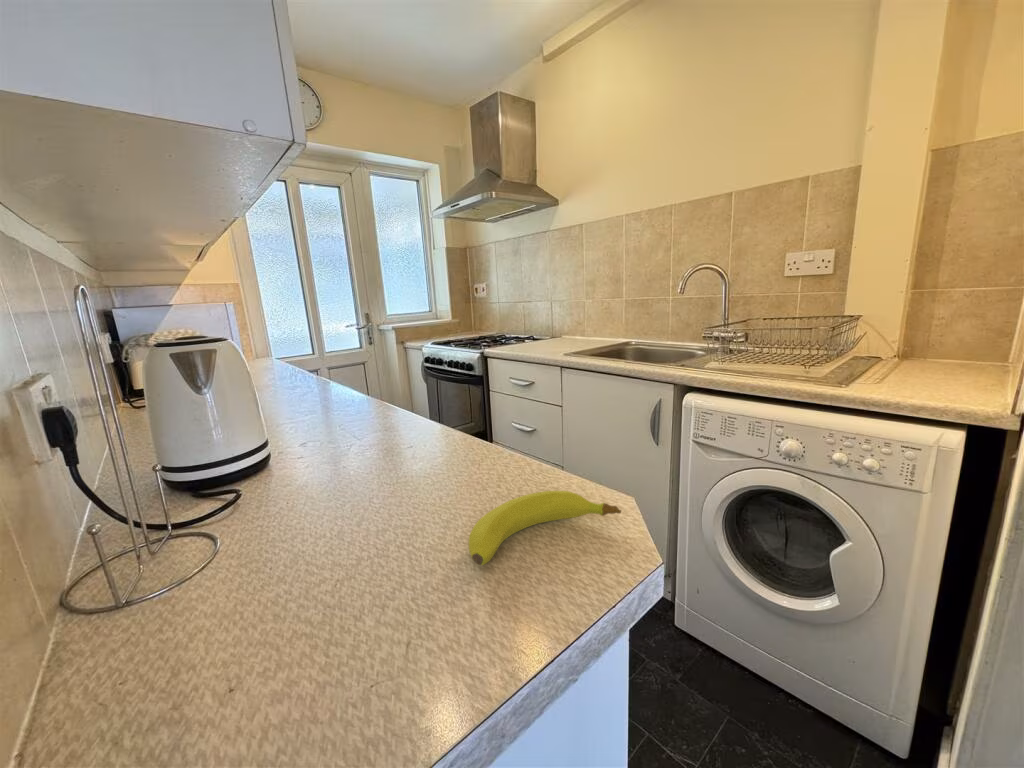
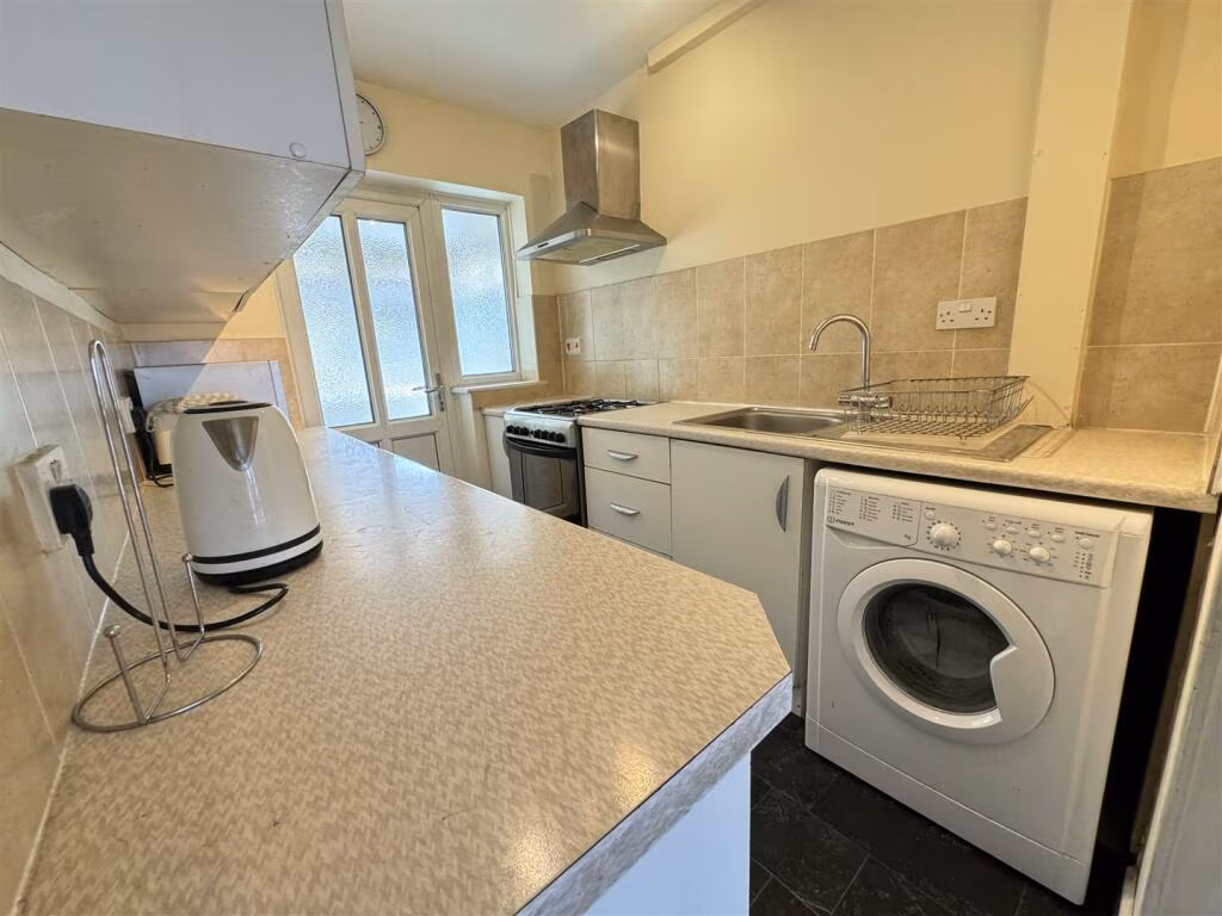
- fruit [468,490,622,566]
